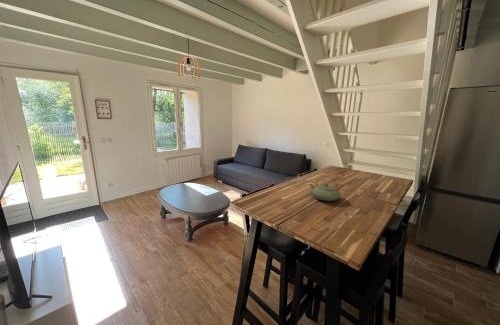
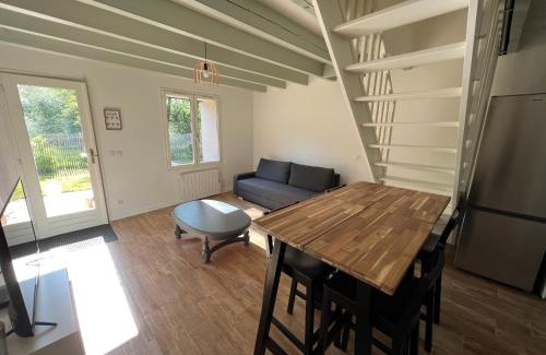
- teapot [308,175,342,202]
